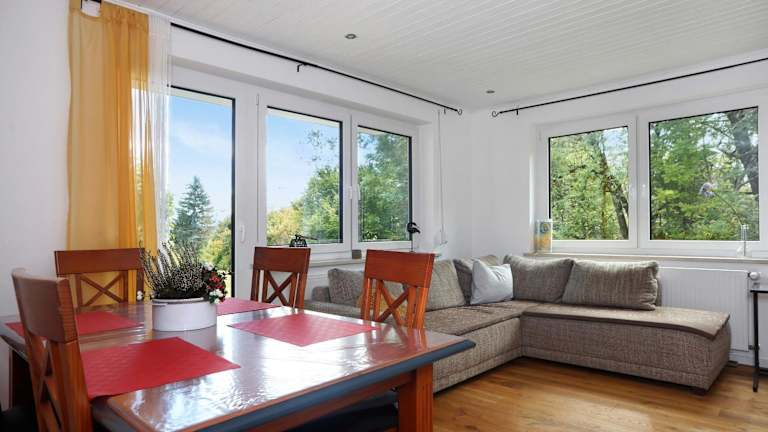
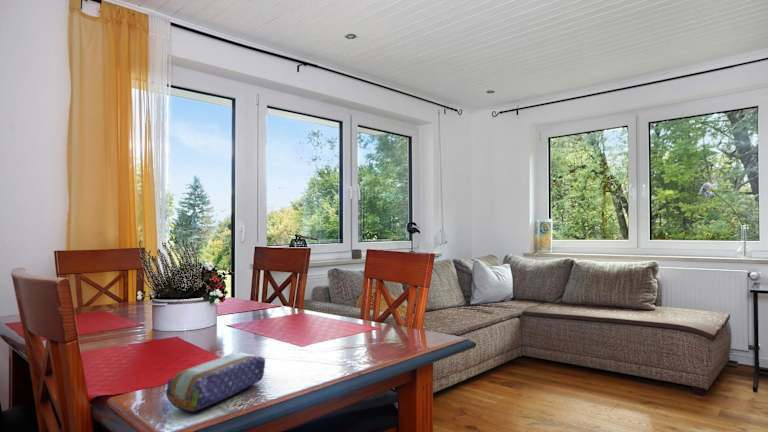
+ pencil case [165,351,266,413]
